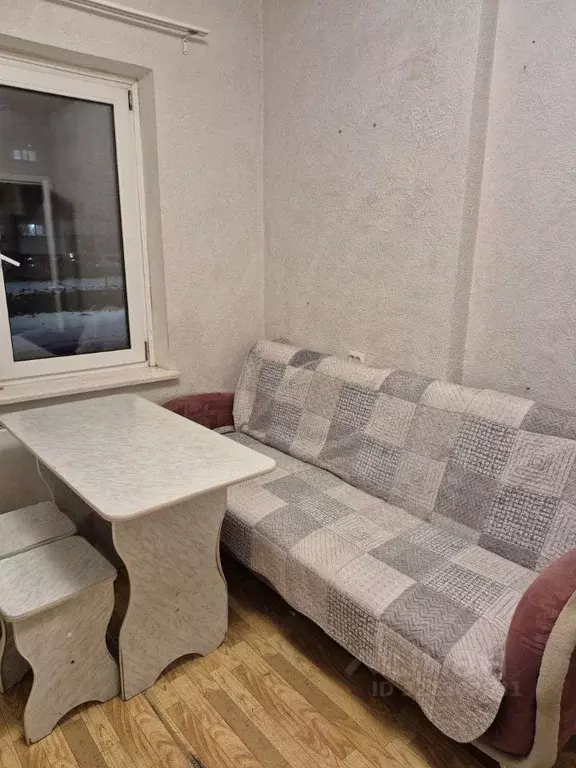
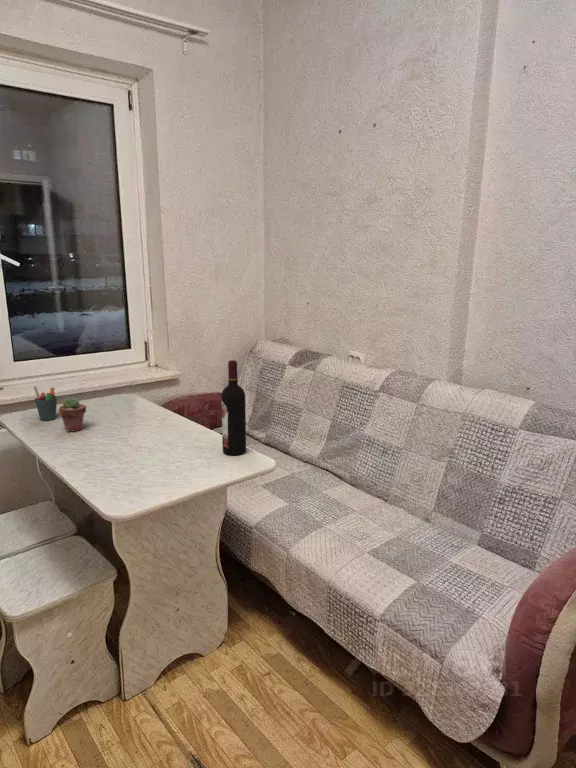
+ pen holder [32,385,58,421]
+ potted succulent [58,396,87,433]
+ wine bottle [220,359,247,456]
